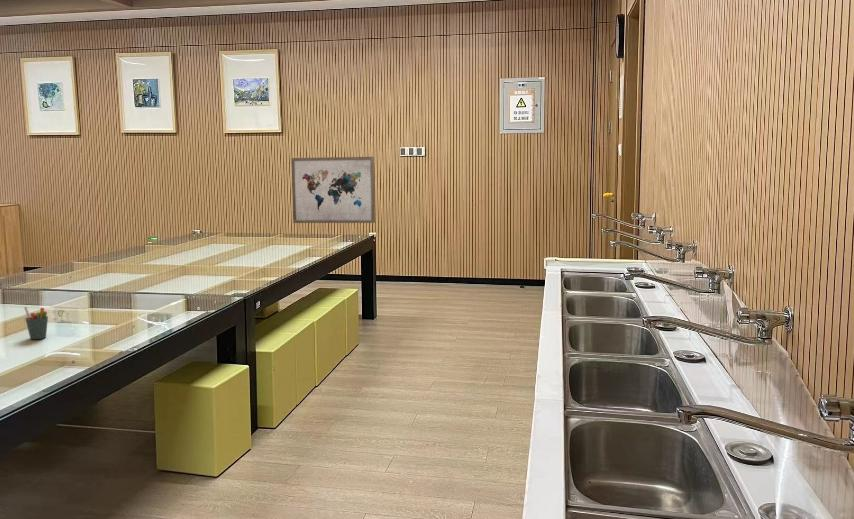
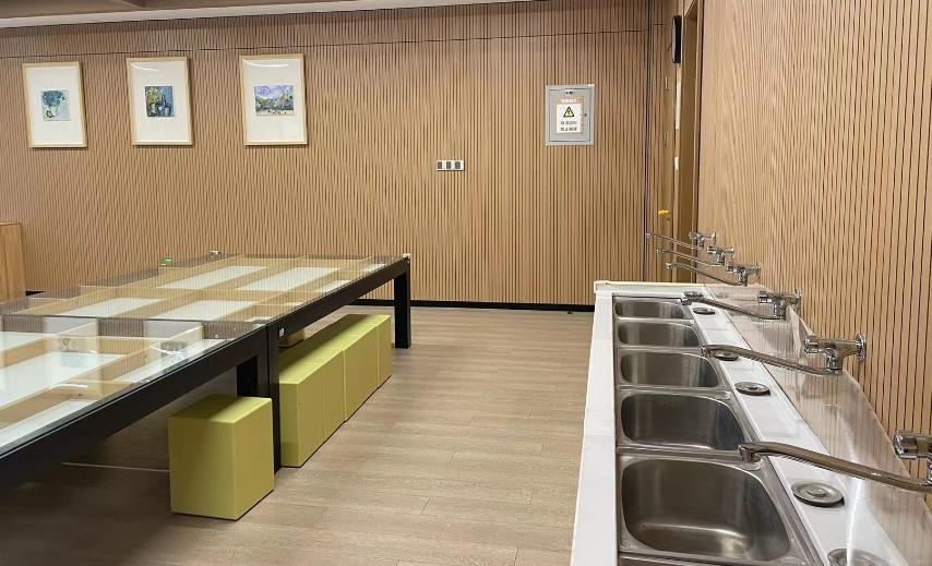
- pen holder [23,306,49,340]
- wall art [290,156,376,224]
